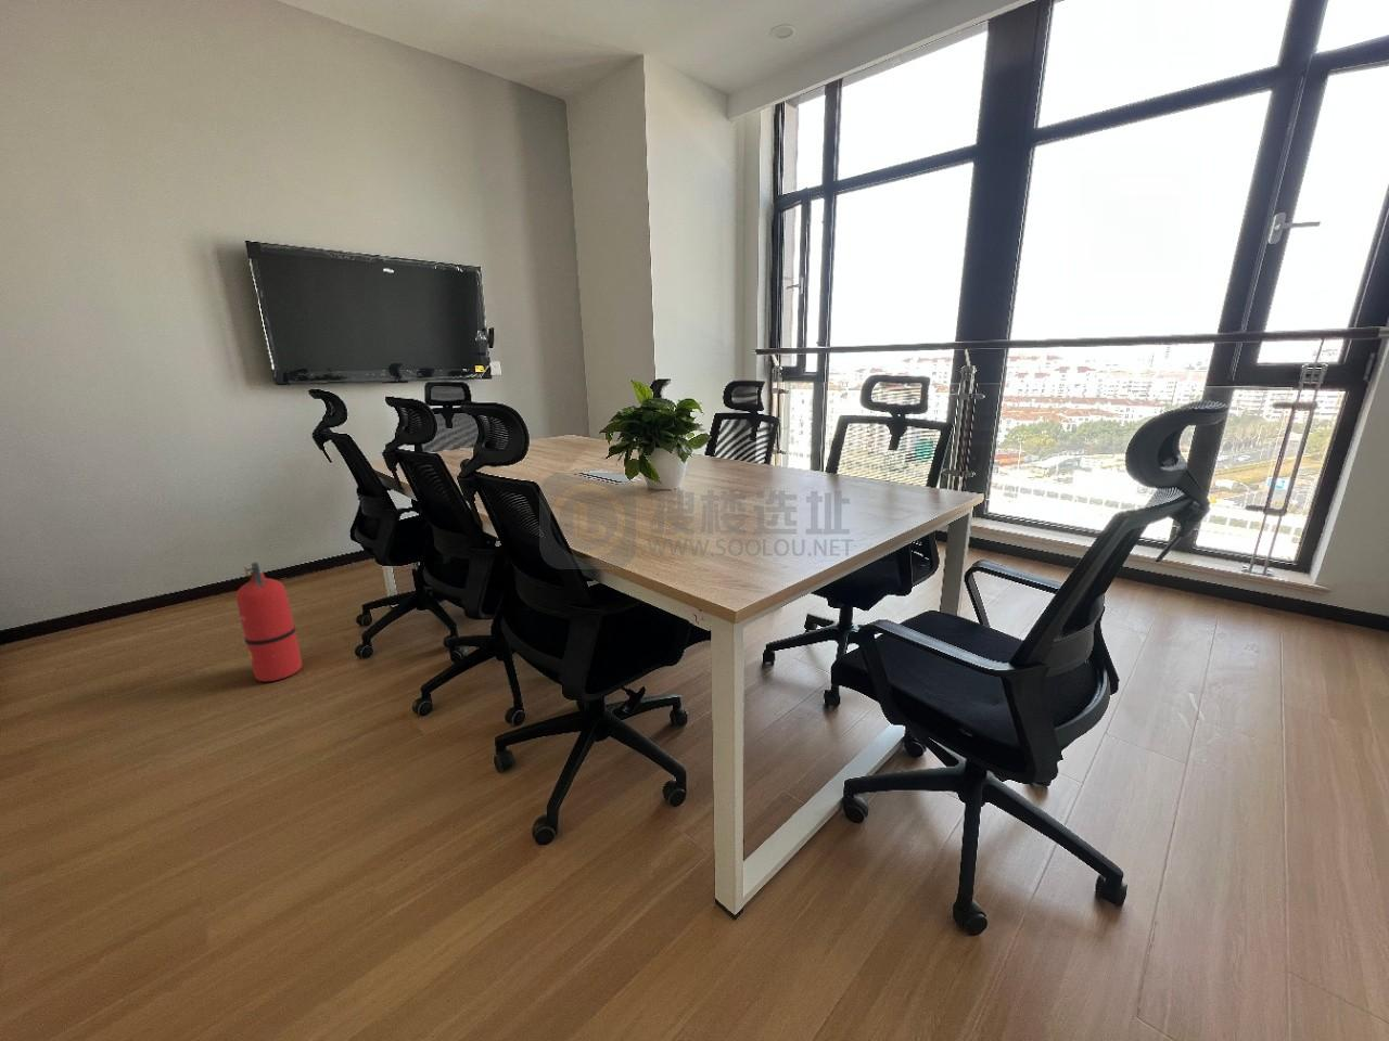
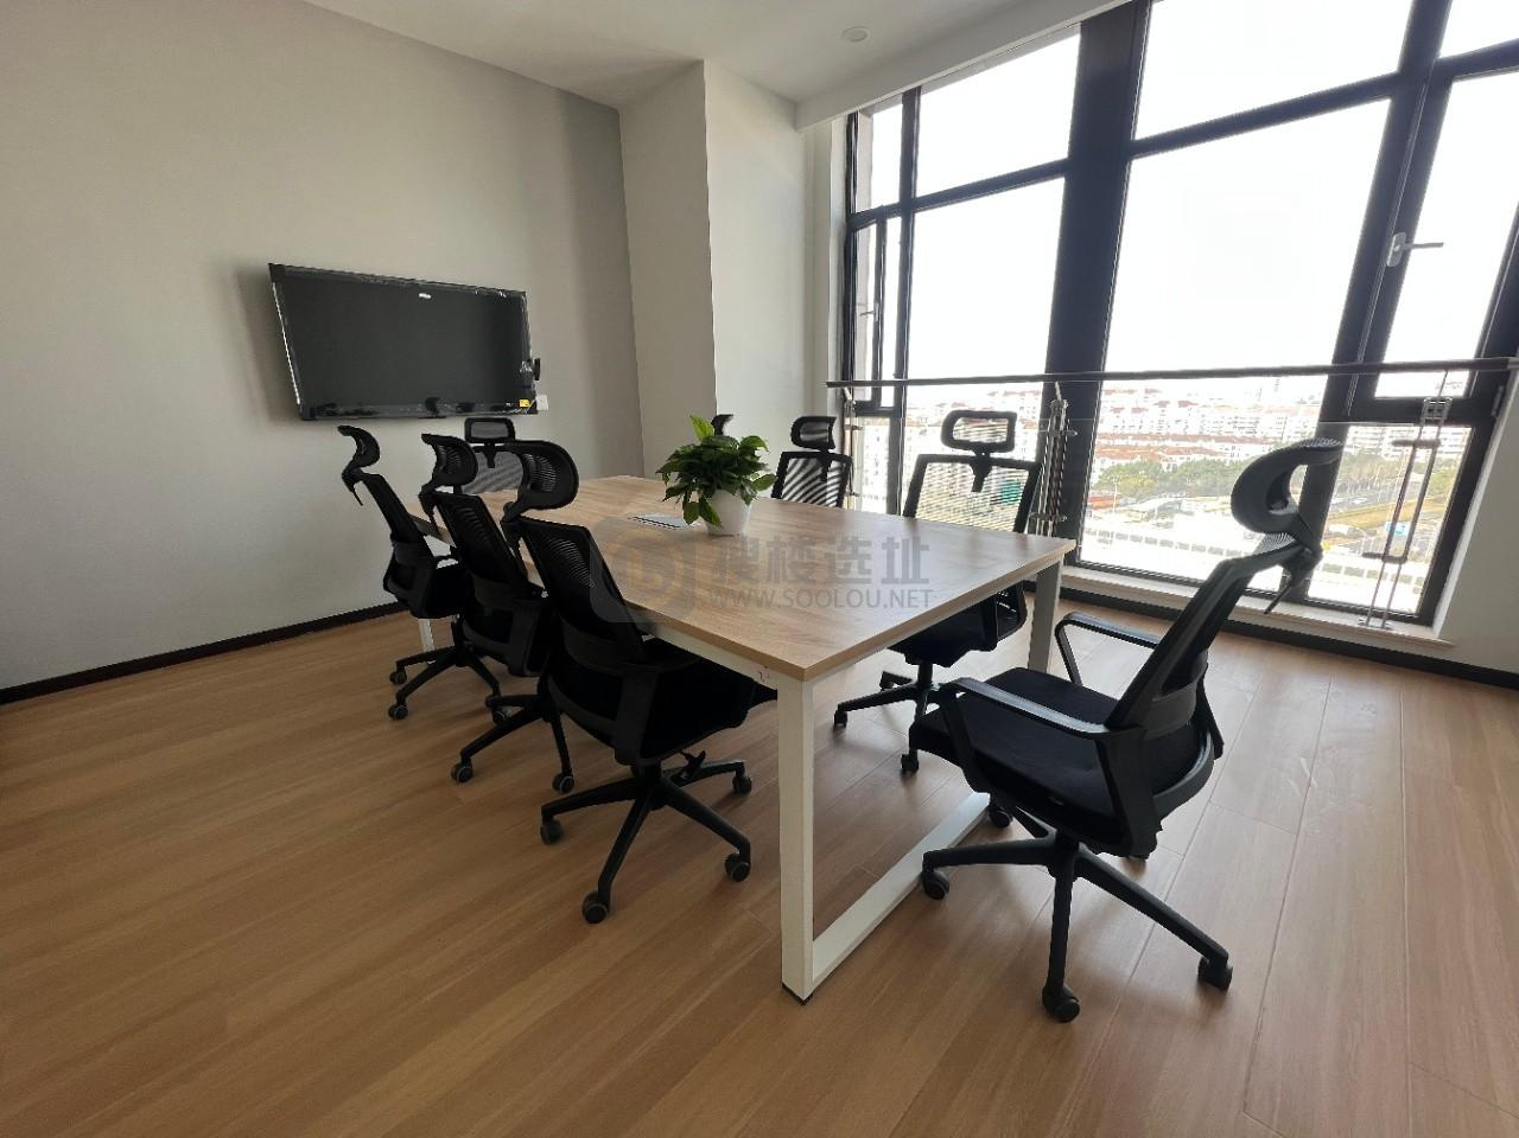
- fire extinguisher [235,562,303,682]
